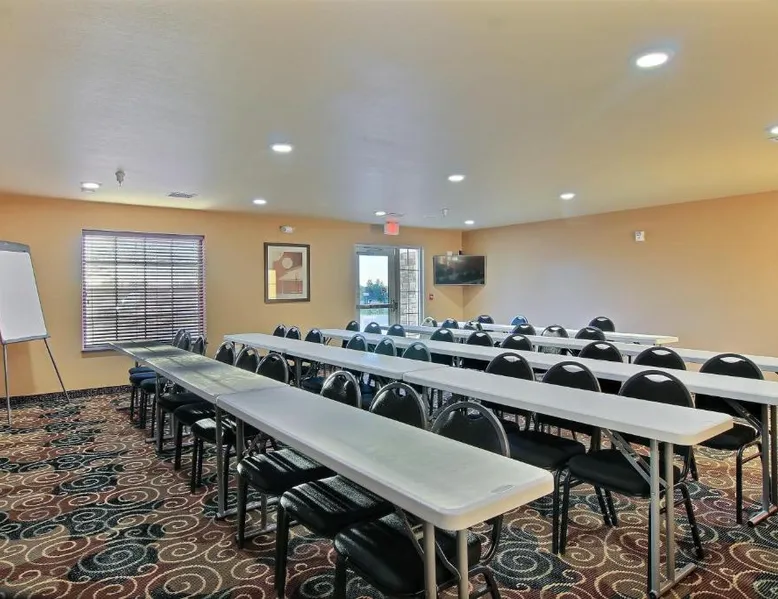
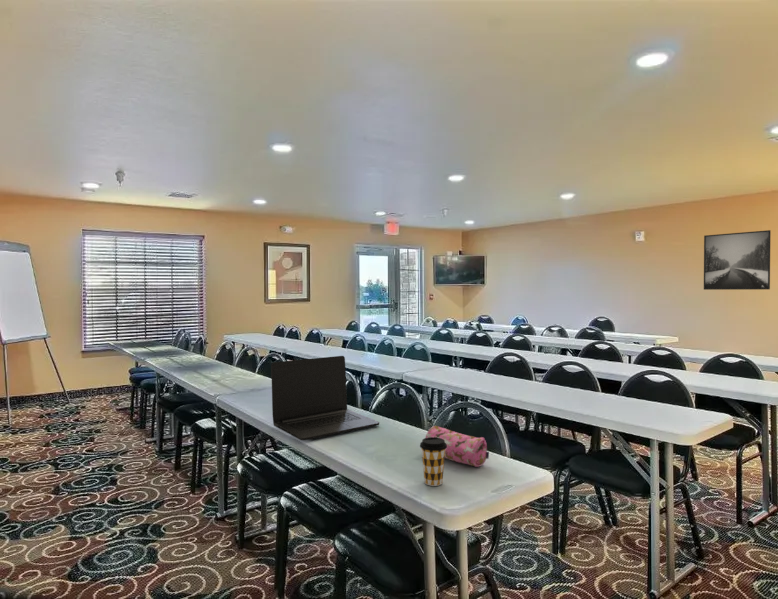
+ pencil case [424,425,490,468]
+ coffee cup [419,437,447,487]
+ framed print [703,229,772,291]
+ laptop [270,355,380,441]
